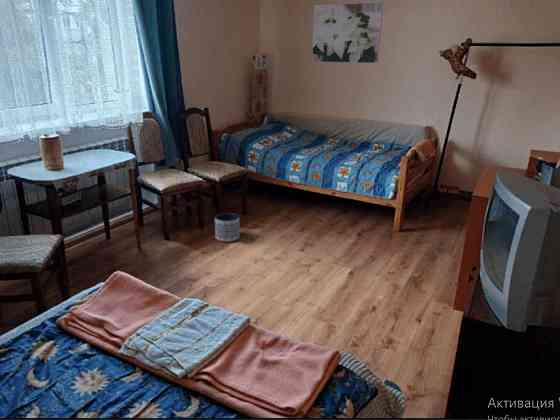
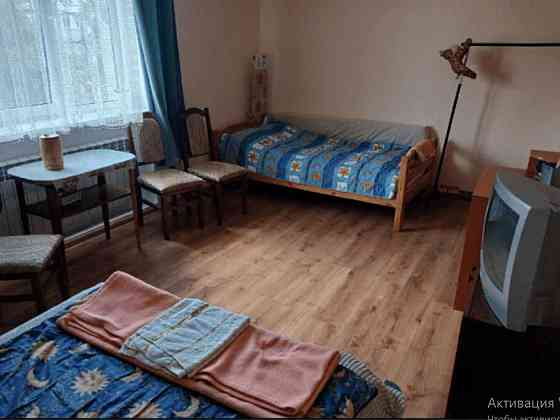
- planter [214,212,240,243]
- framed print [311,1,384,64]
